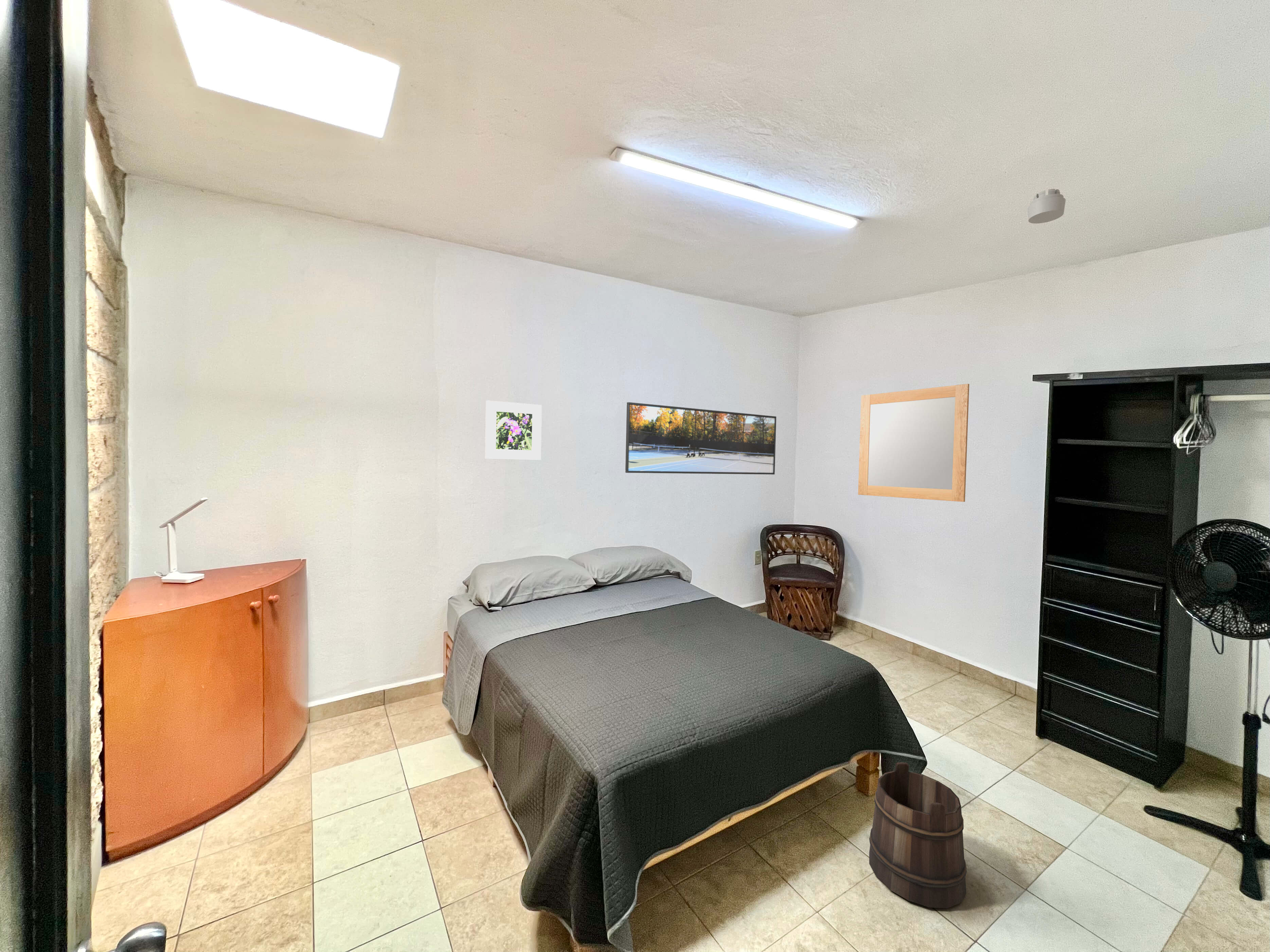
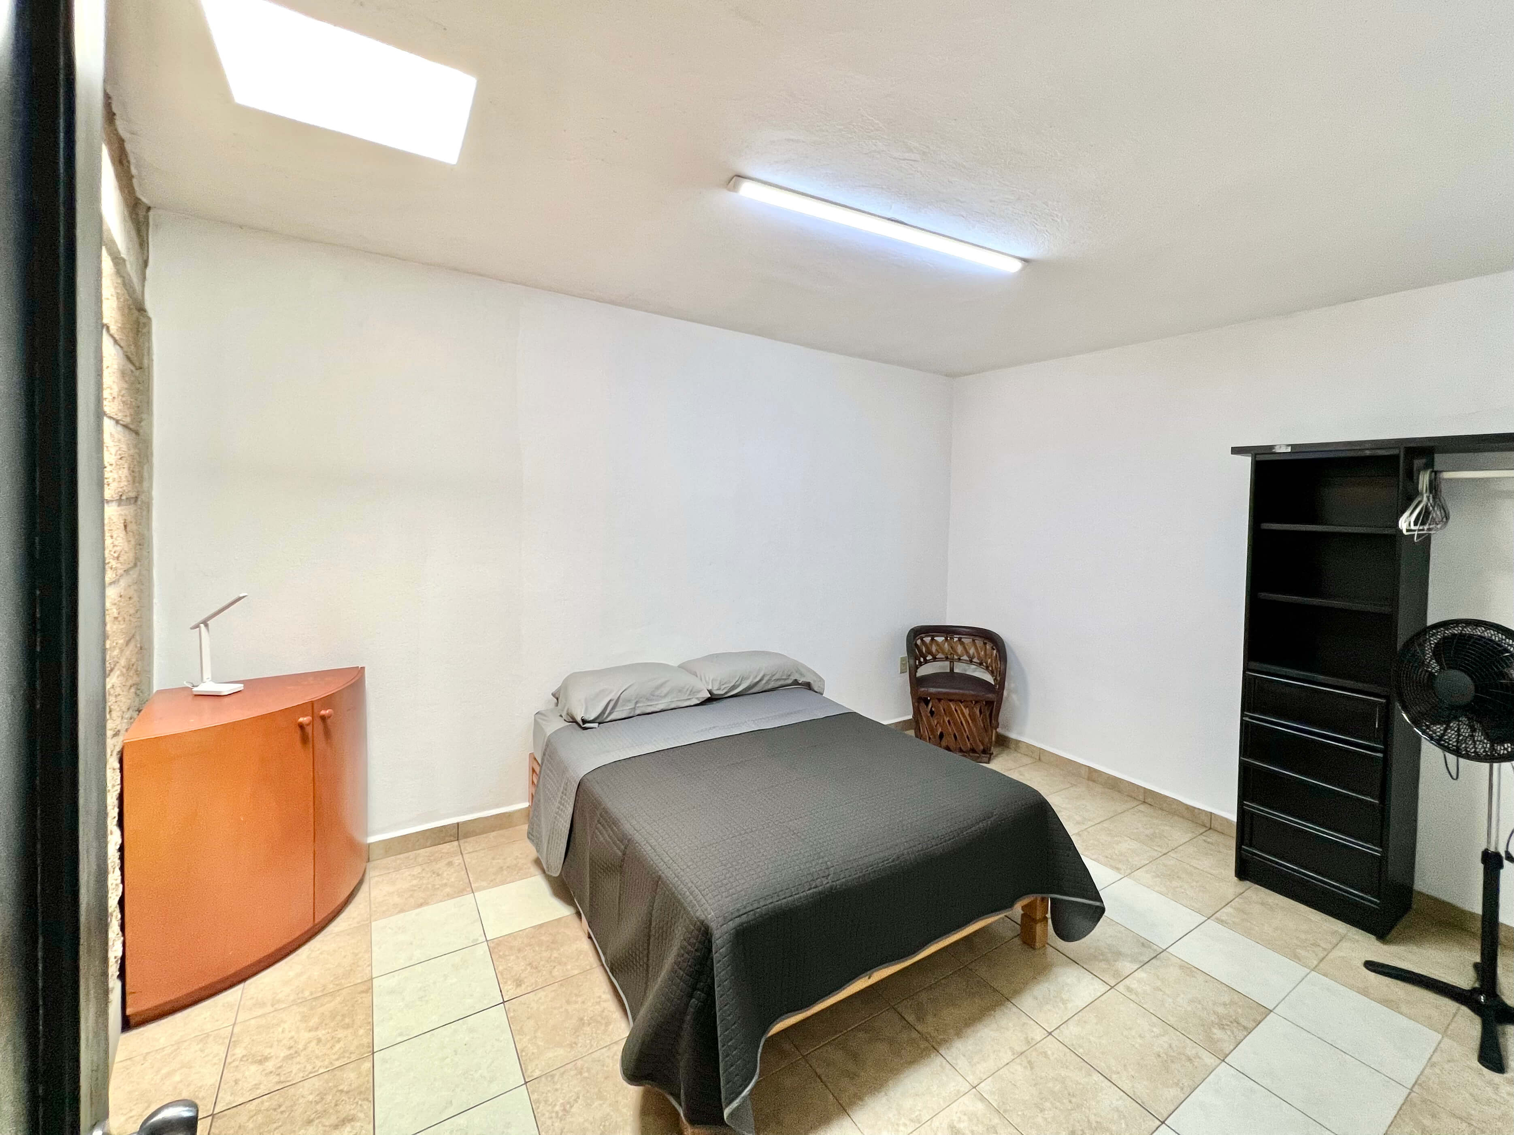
- home mirror [858,383,970,502]
- smoke detector [1027,188,1066,224]
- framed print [485,400,542,460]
- bucket [869,762,967,909]
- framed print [625,402,777,475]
